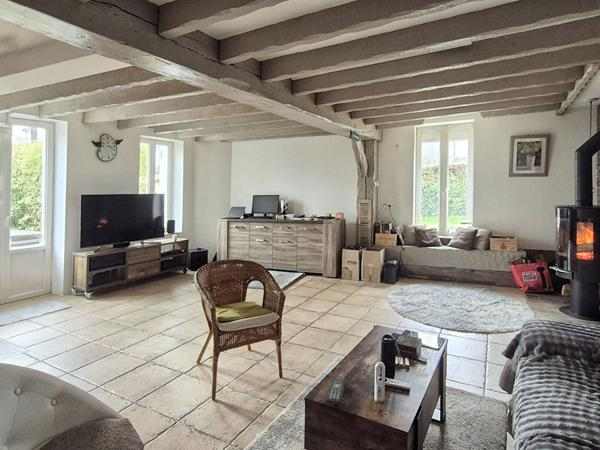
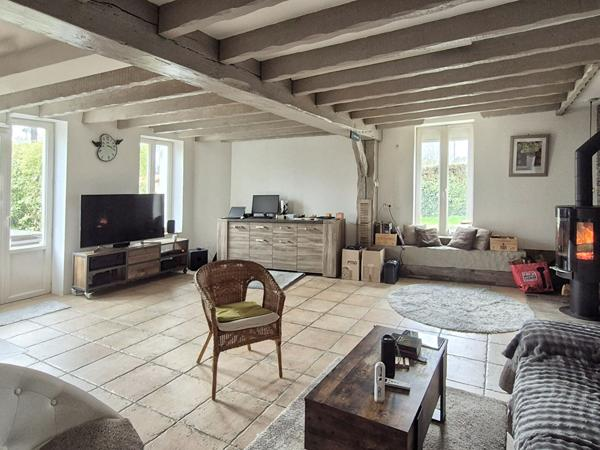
- remote control [325,378,347,405]
